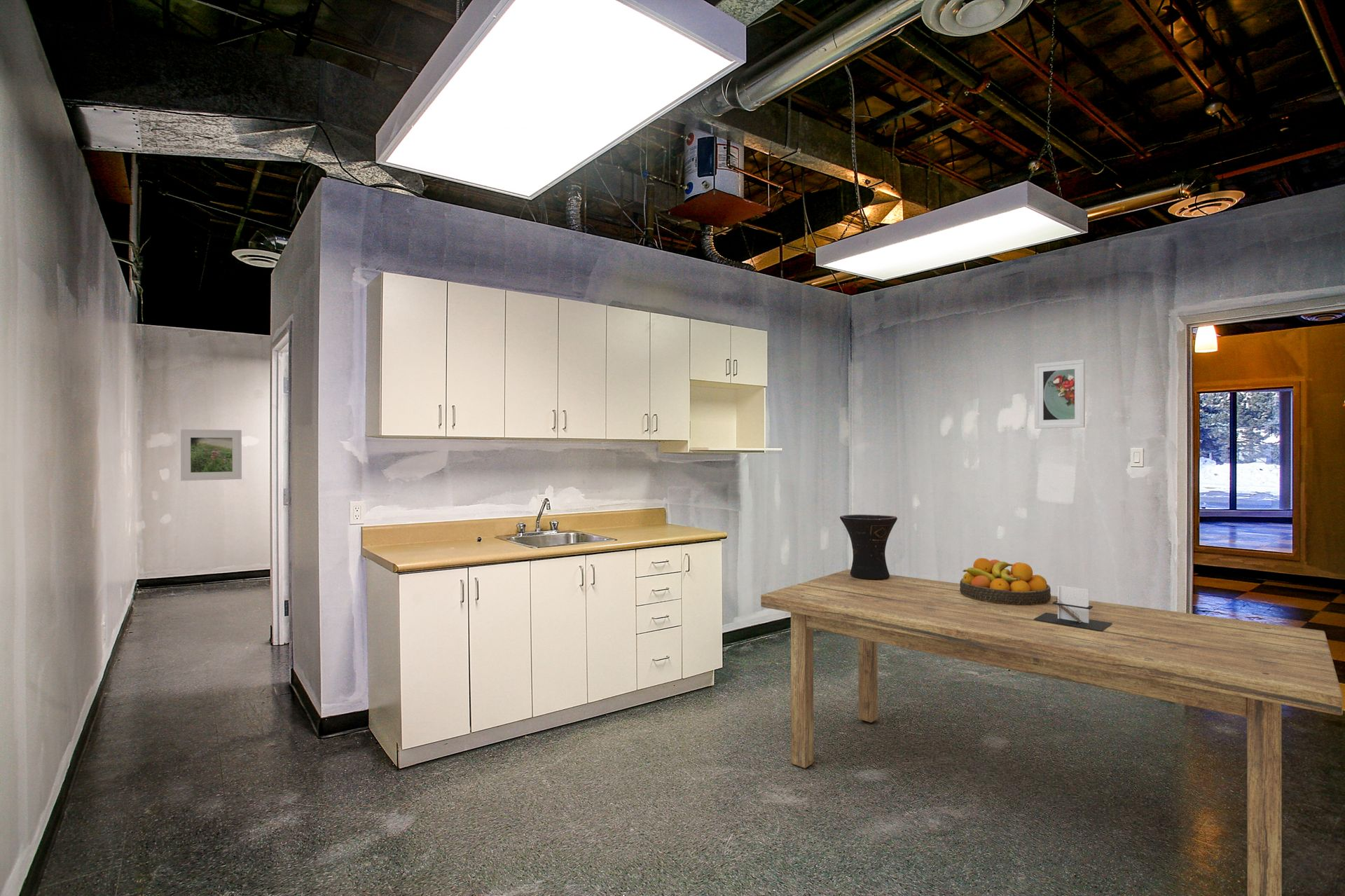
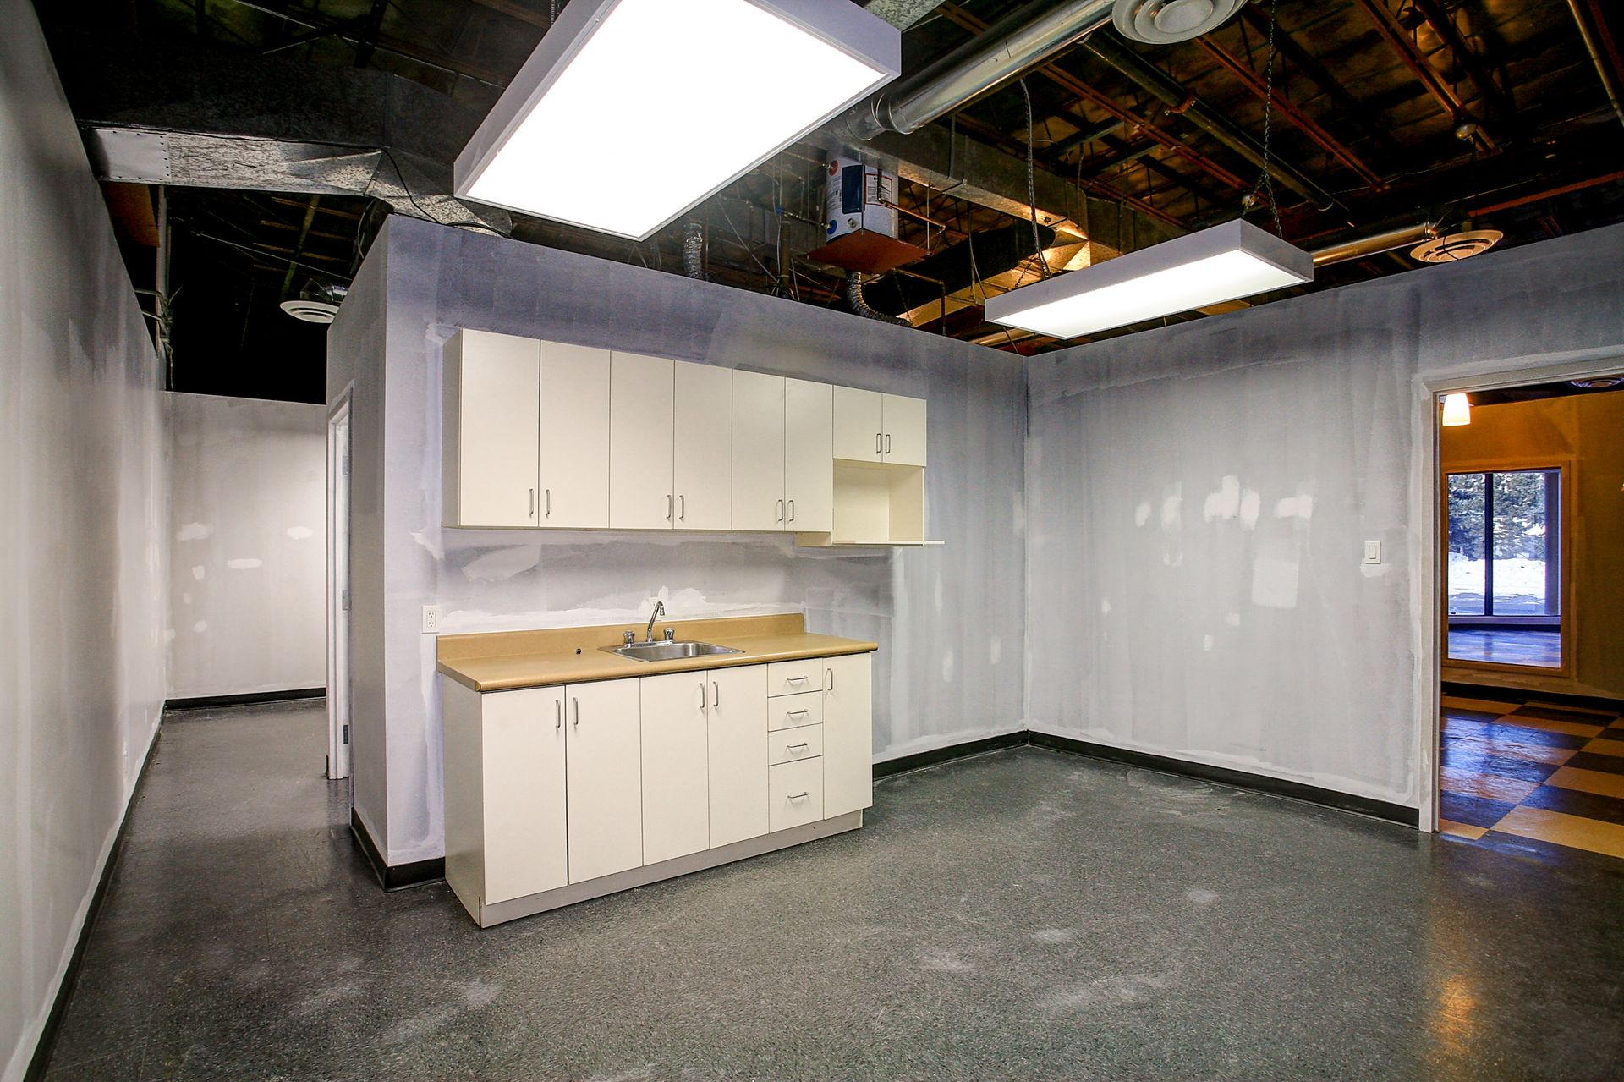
- fruit bowl [960,558,1051,605]
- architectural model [1035,585,1112,630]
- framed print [180,429,242,481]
- vase [839,514,898,579]
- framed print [1034,359,1086,429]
- dining table [760,569,1344,896]
